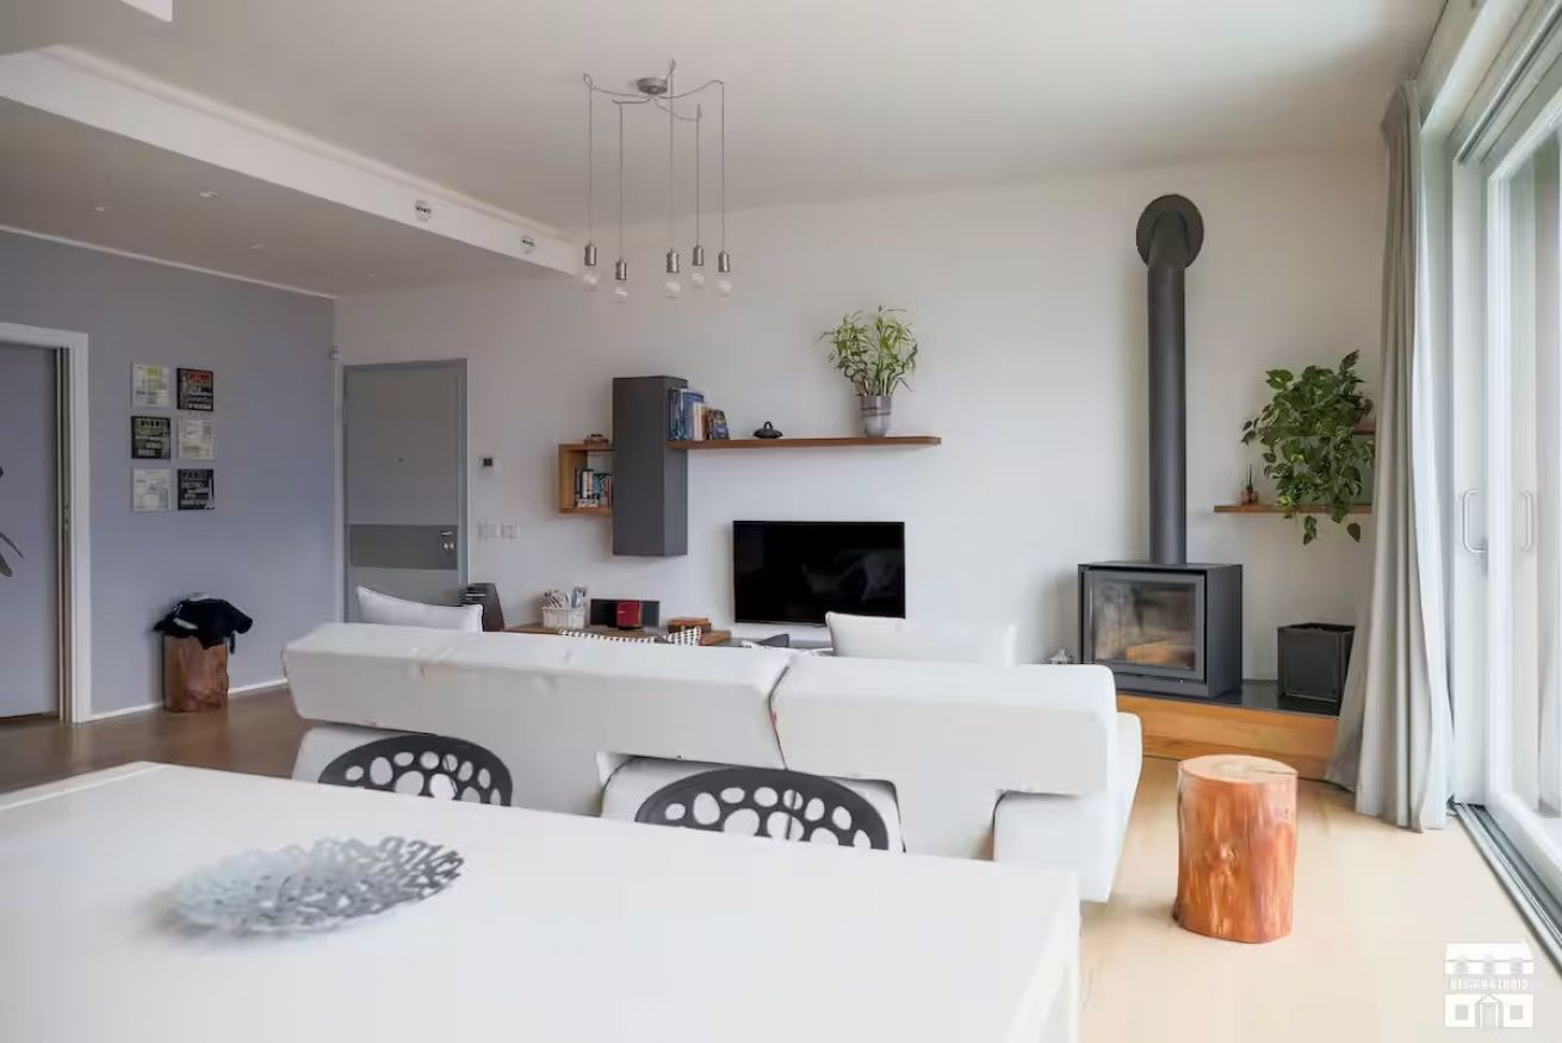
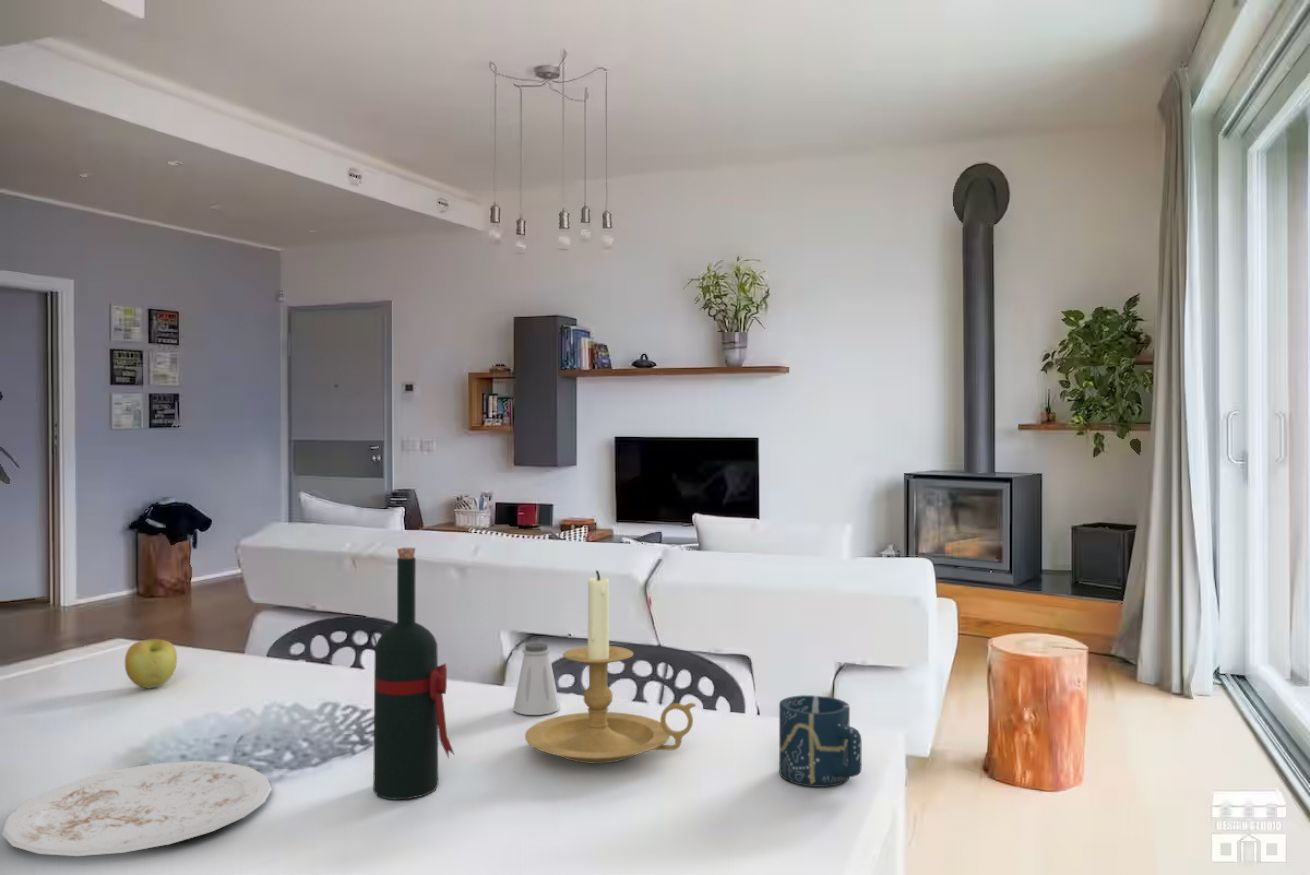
+ saltshaker [512,642,561,716]
+ candle holder [524,569,697,764]
+ apple [124,638,178,689]
+ wine bottle [372,546,455,800]
+ plate [1,760,273,857]
+ cup [778,694,863,788]
